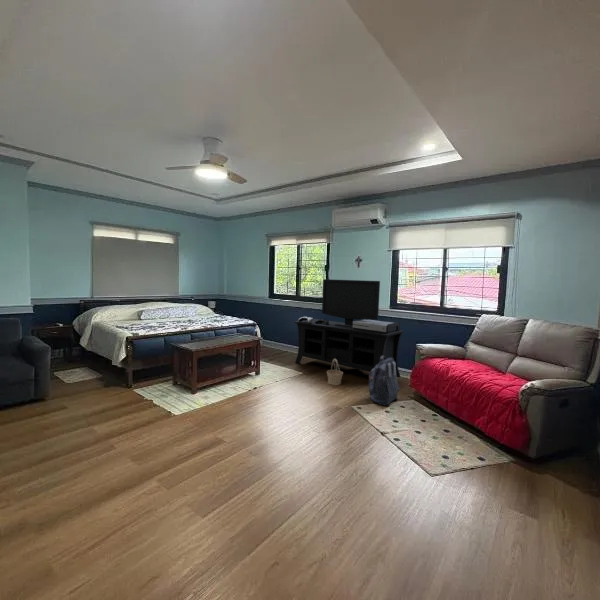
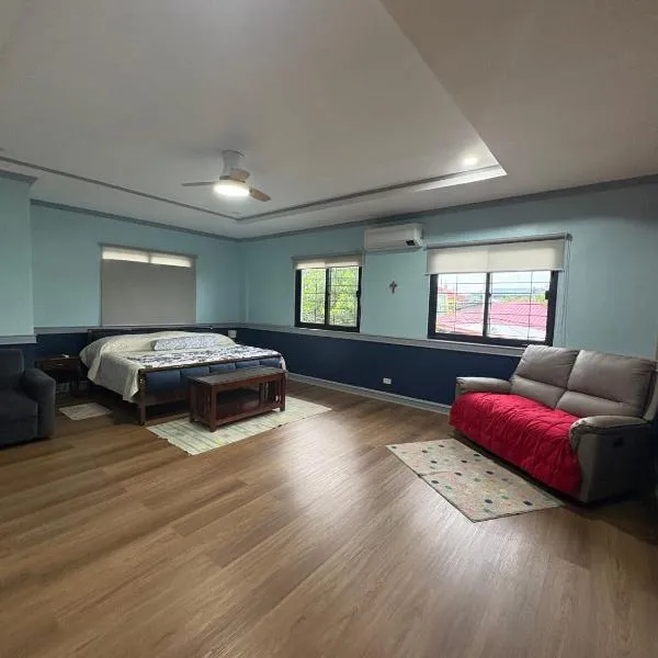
- backpack [368,356,401,407]
- basket [326,359,344,386]
- media console [293,278,405,379]
